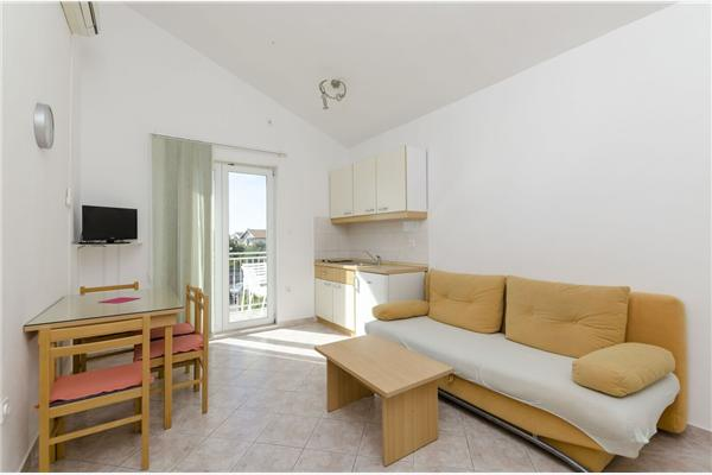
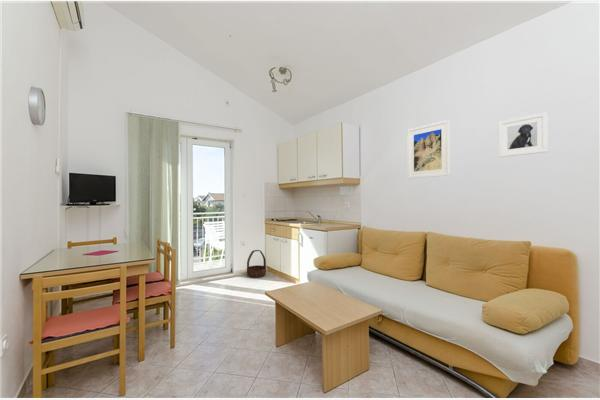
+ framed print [499,111,548,158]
+ basket [246,249,267,278]
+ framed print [406,119,451,180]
